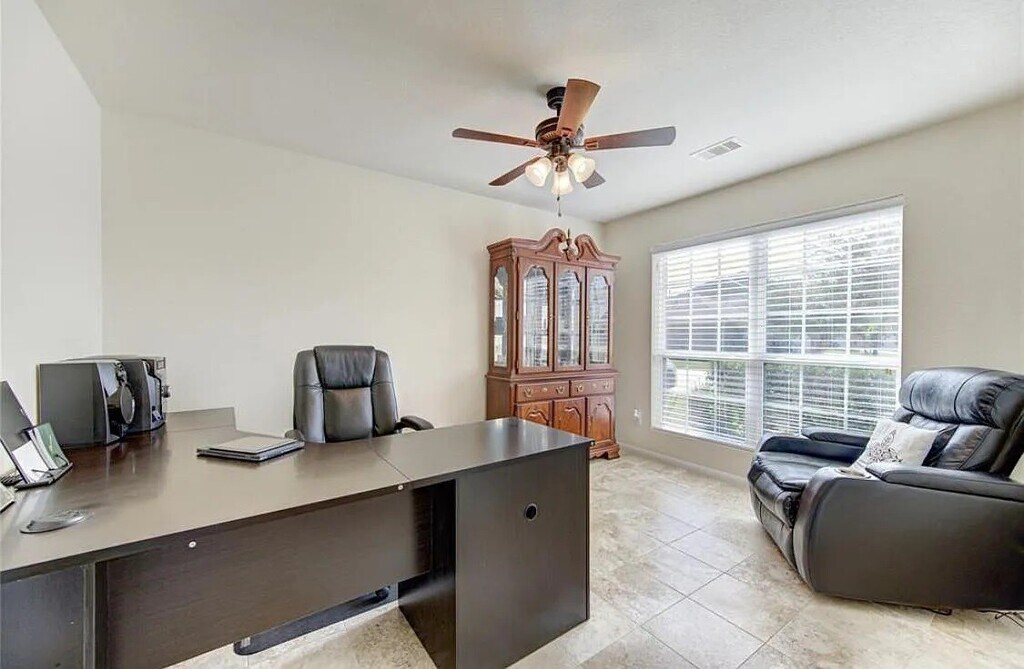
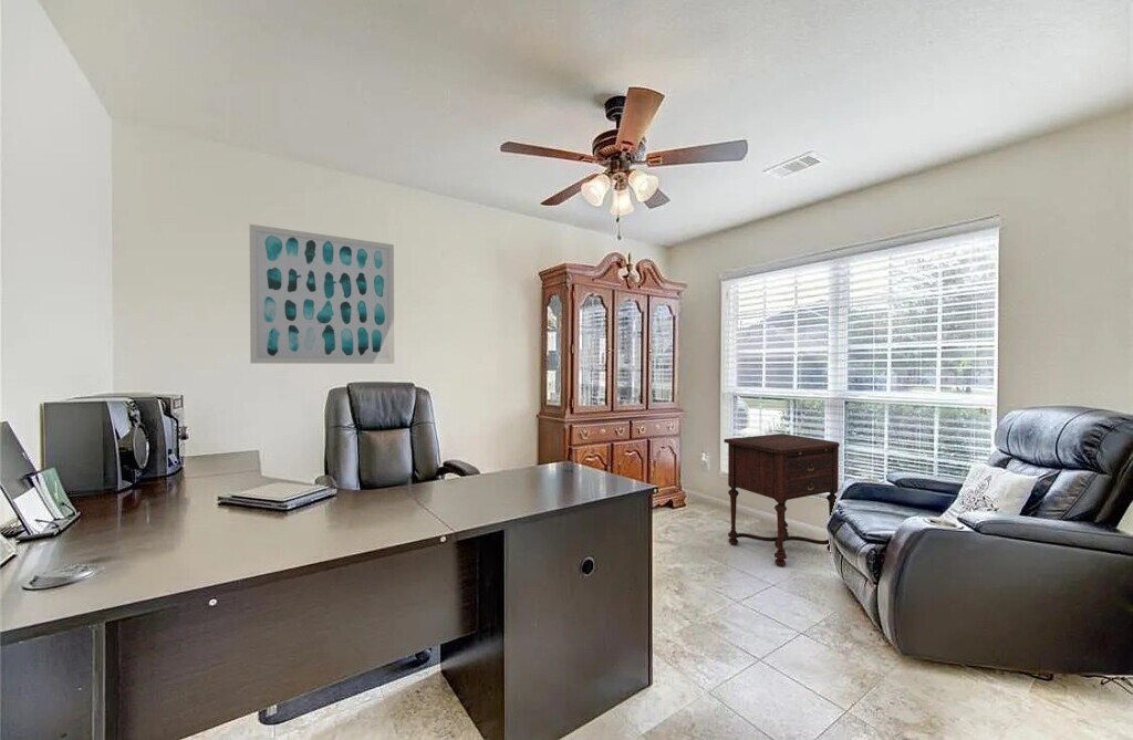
+ wall art [249,223,395,365]
+ side table [723,432,841,567]
